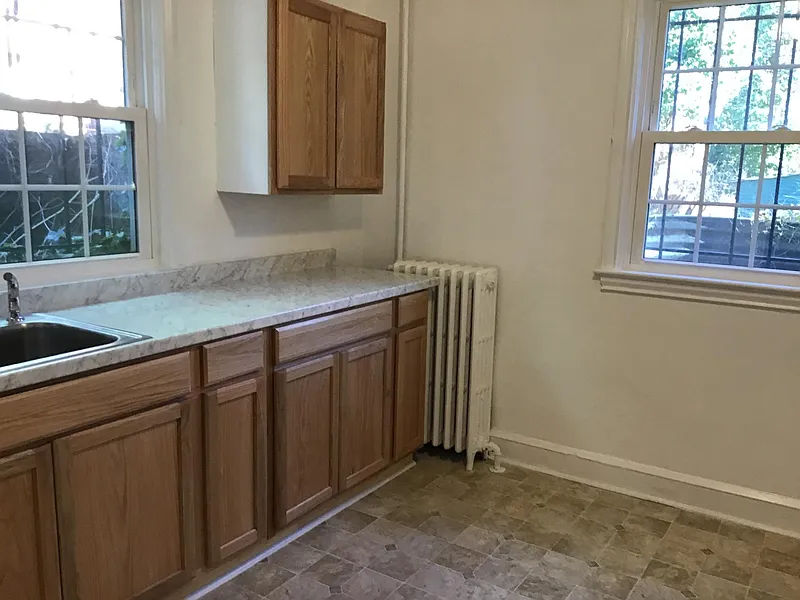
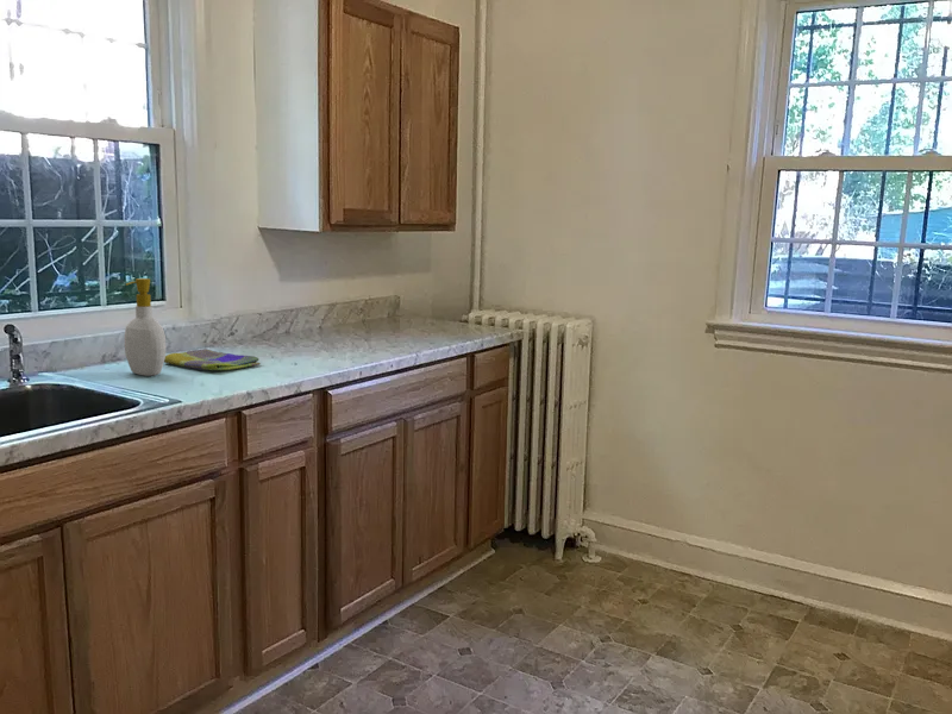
+ dish towel [164,347,262,371]
+ soap bottle [124,277,167,377]
